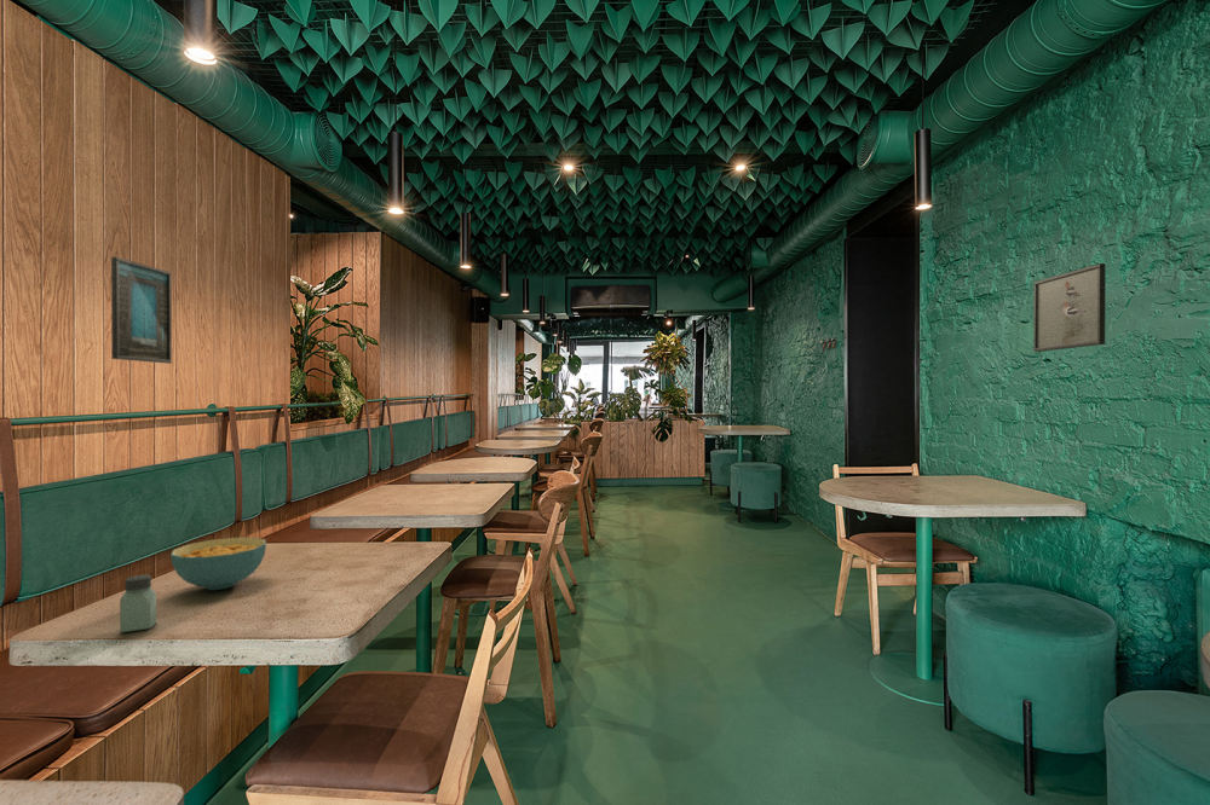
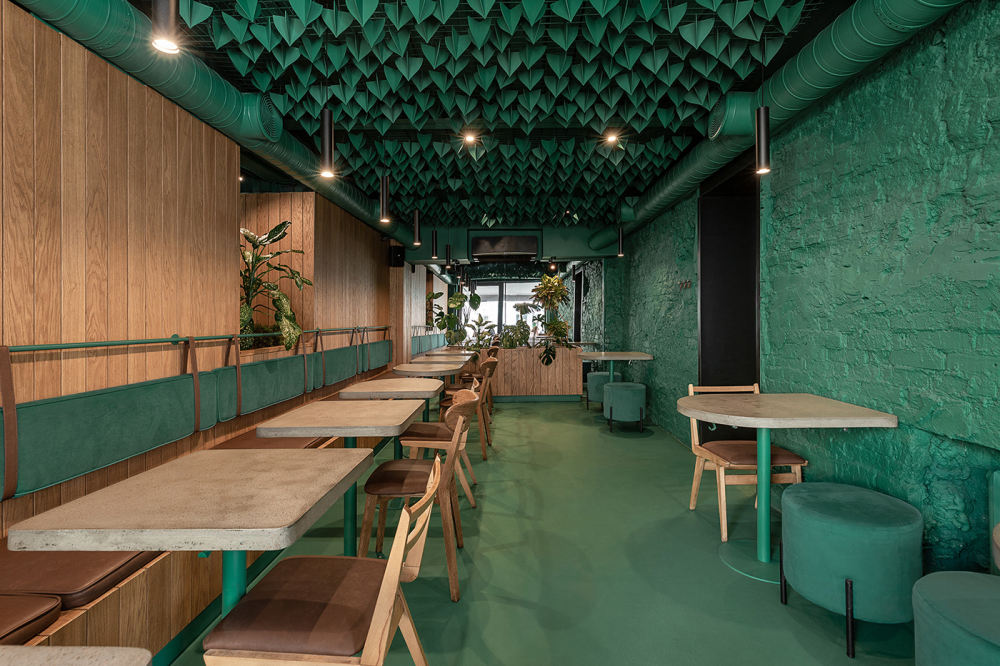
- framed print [110,256,173,365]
- saltshaker [119,573,157,633]
- cereal bowl [169,537,267,591]
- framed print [1033,262,1107,353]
